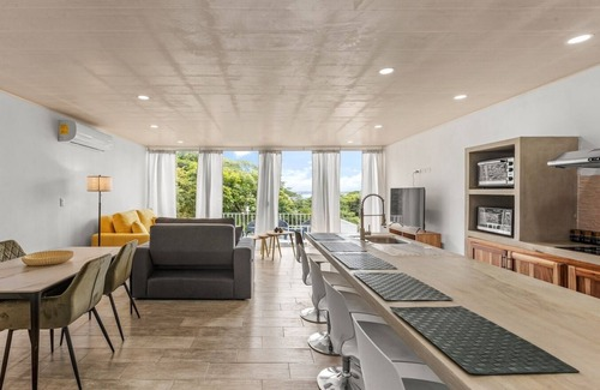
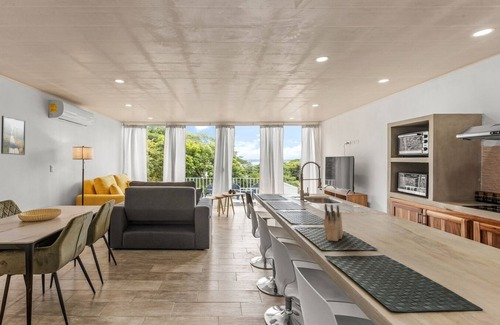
+ knife block [323,203,344,242]
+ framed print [0,115,26,156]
